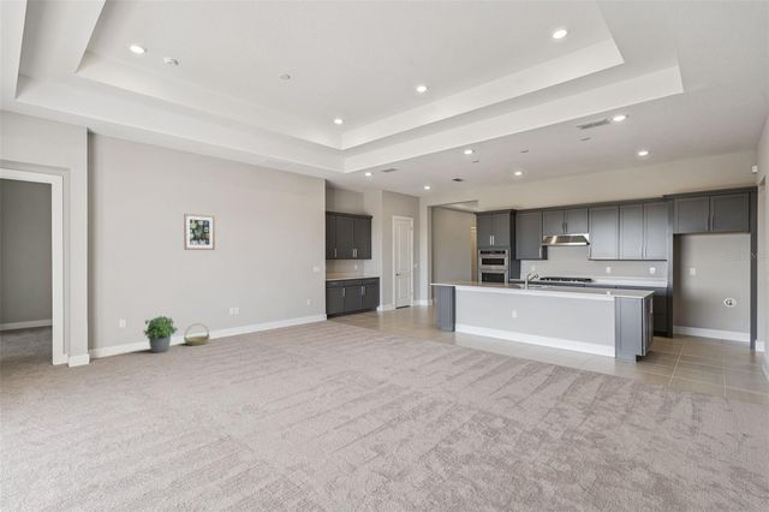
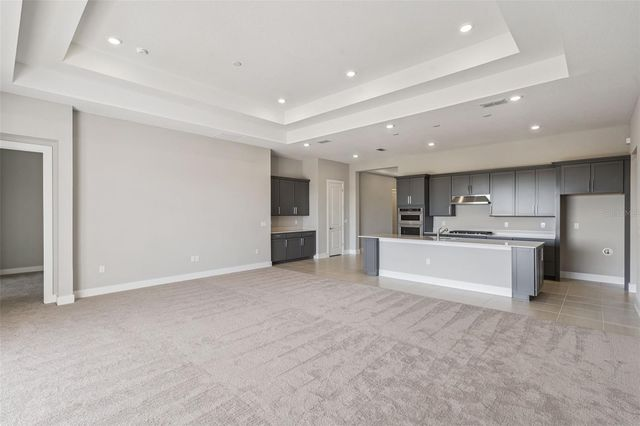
- wall art [183,213,216,251]
- basket [183,322,210,346]
- potted plant [142,315,179,353]
